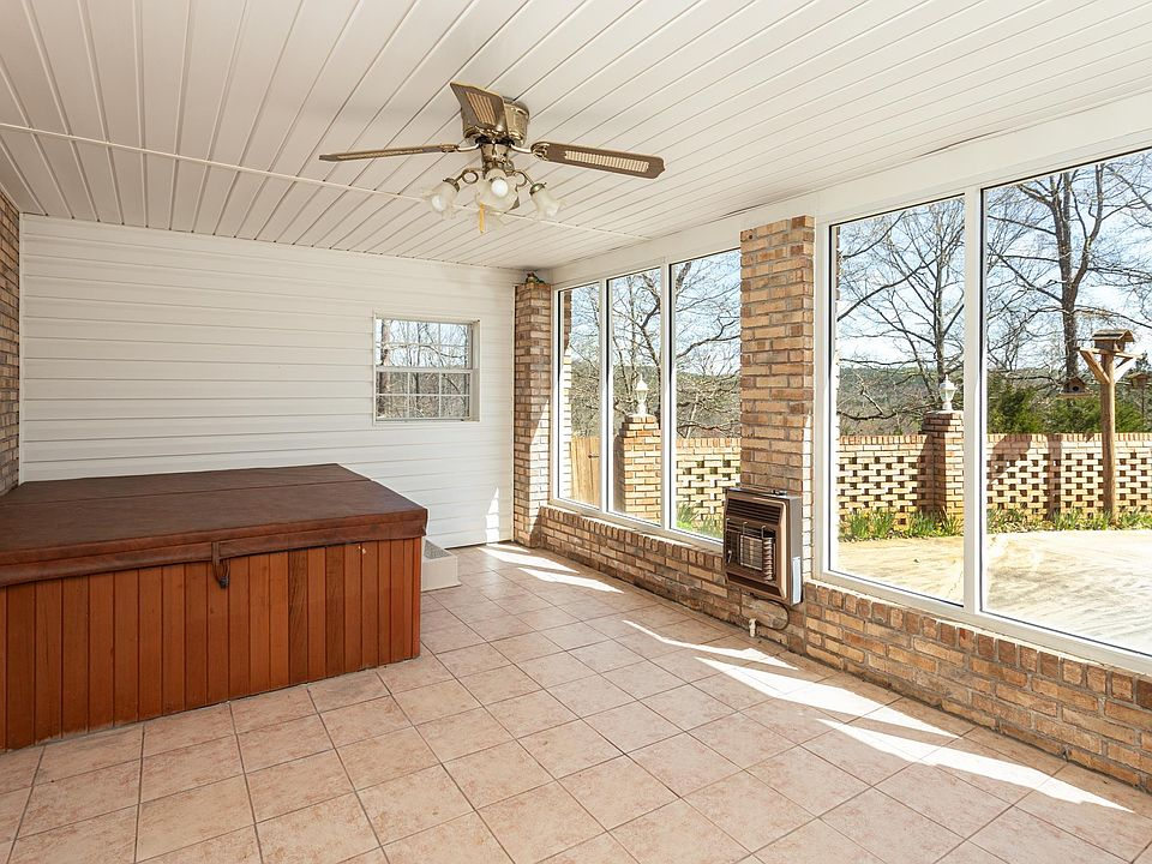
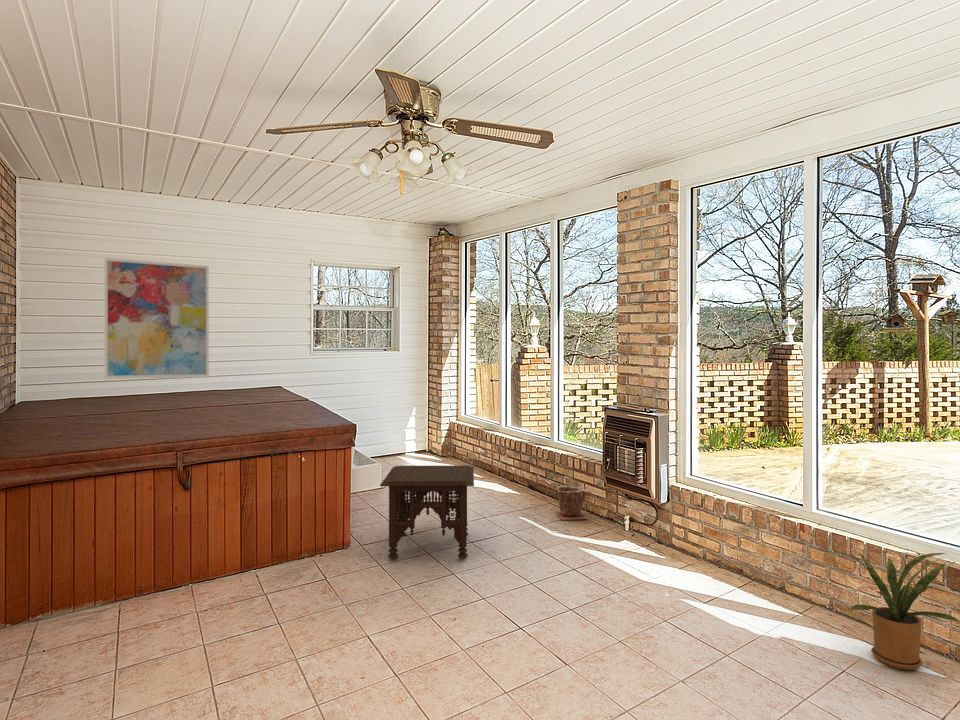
+ side table [379,464,475,560]
+ wall art [104,257,210,380]
+ house plant [831,549,960,671]
+ plant pot [554,485,589,521]
